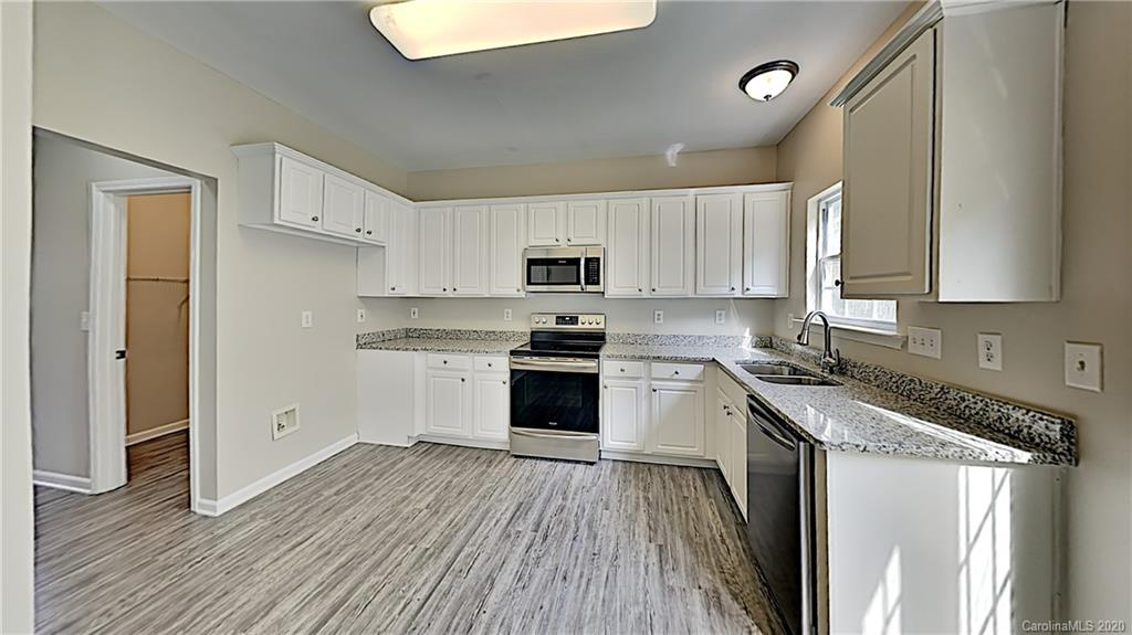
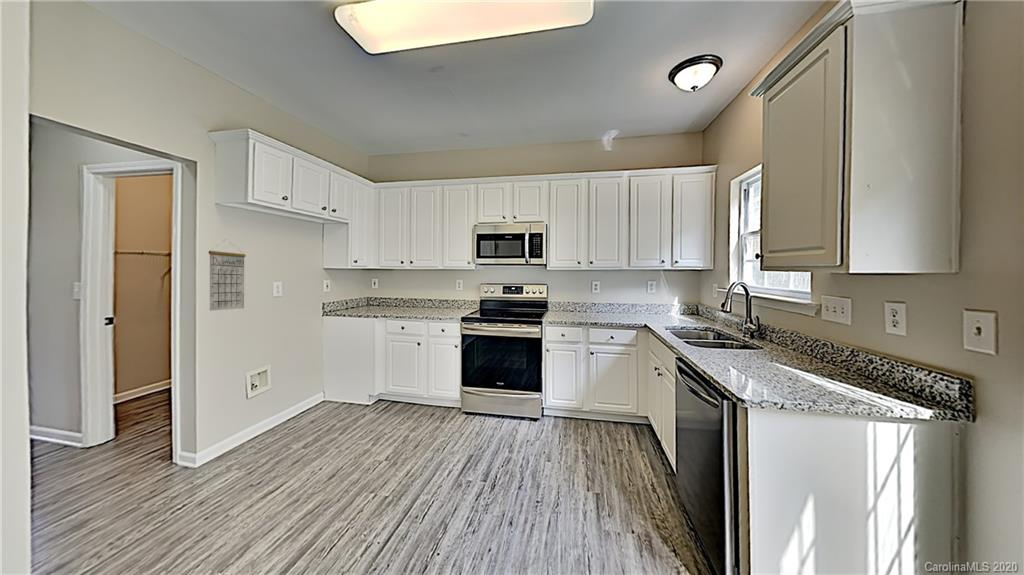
+ calendar [208,239,246,312]
